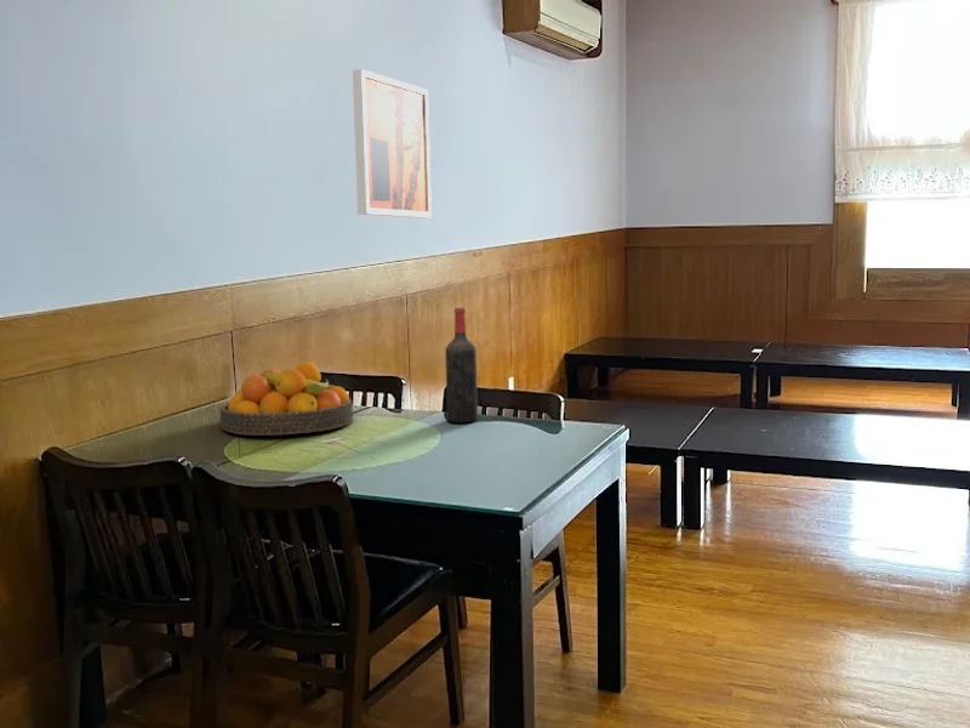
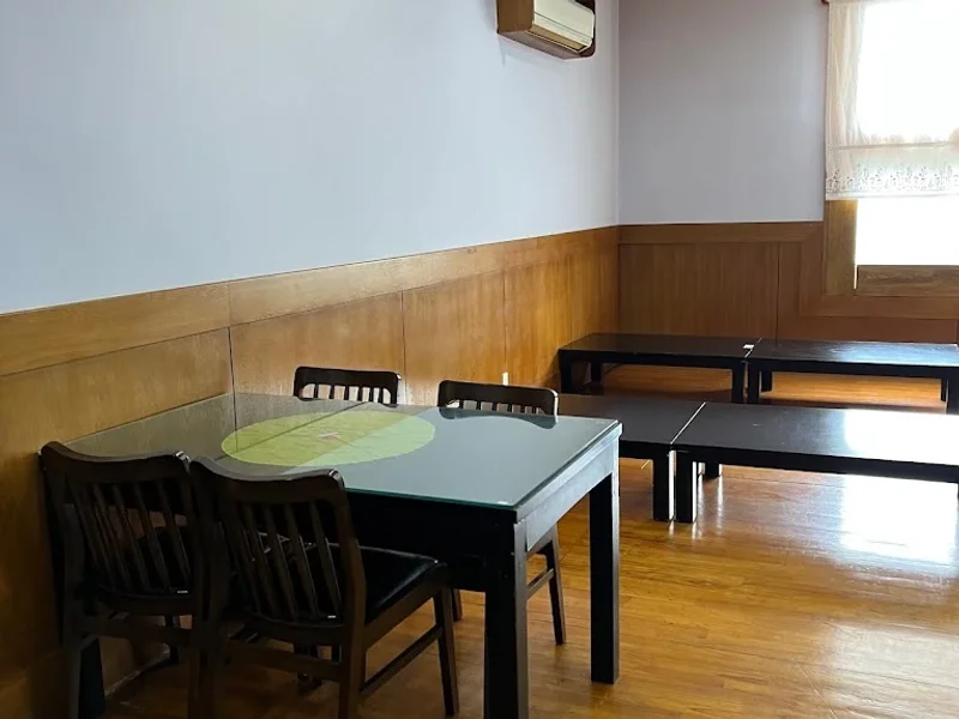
- fruit bowl [218,360,354,437]
- wine bottle [444,307,479,423]
- wall art [352,68,433,220]
